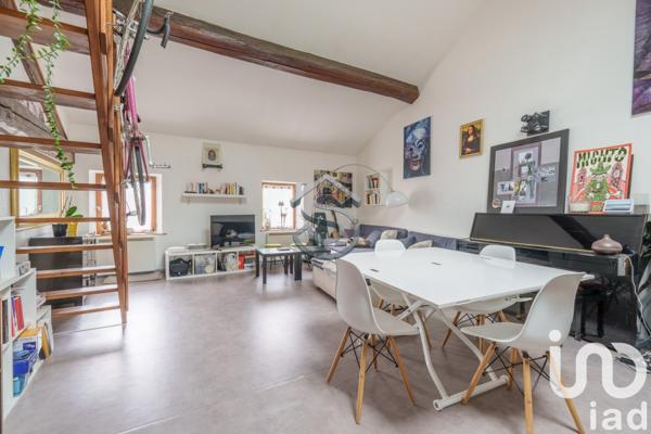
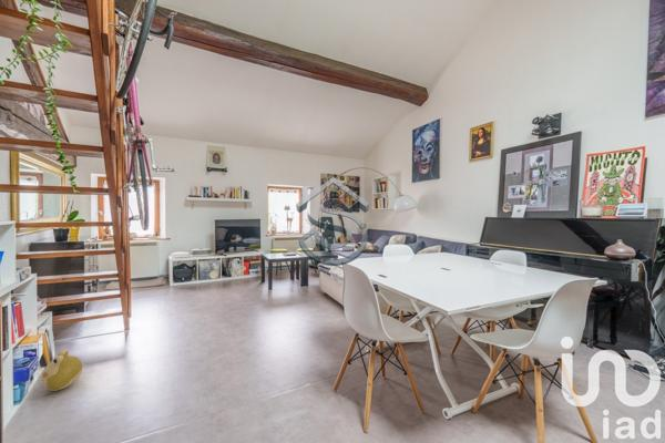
+ plush toy [41,349,83,392]
